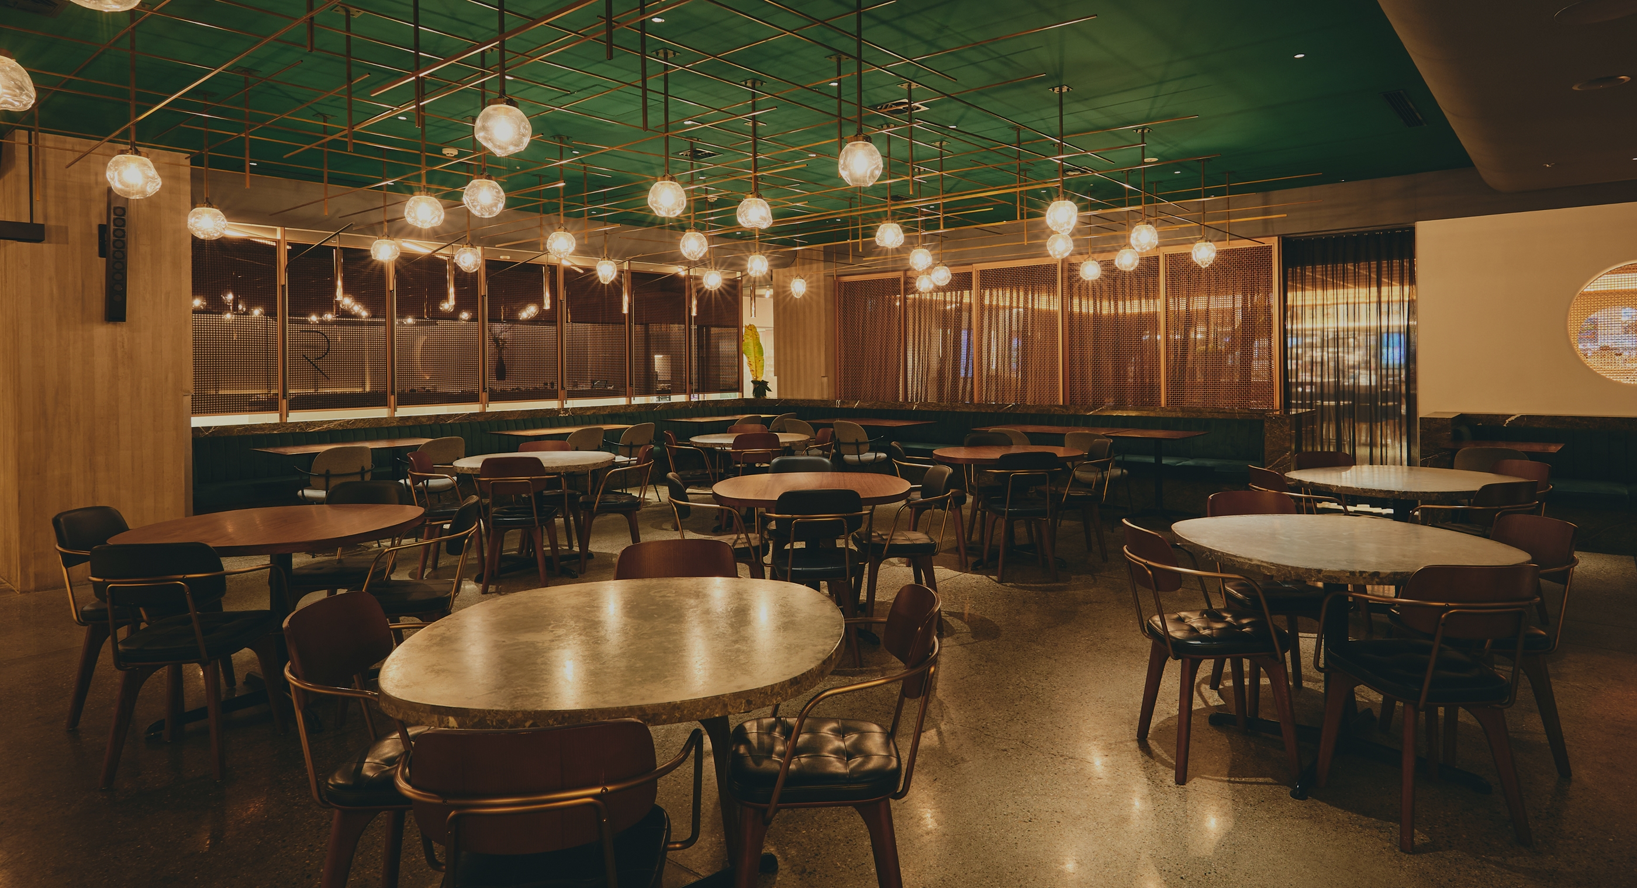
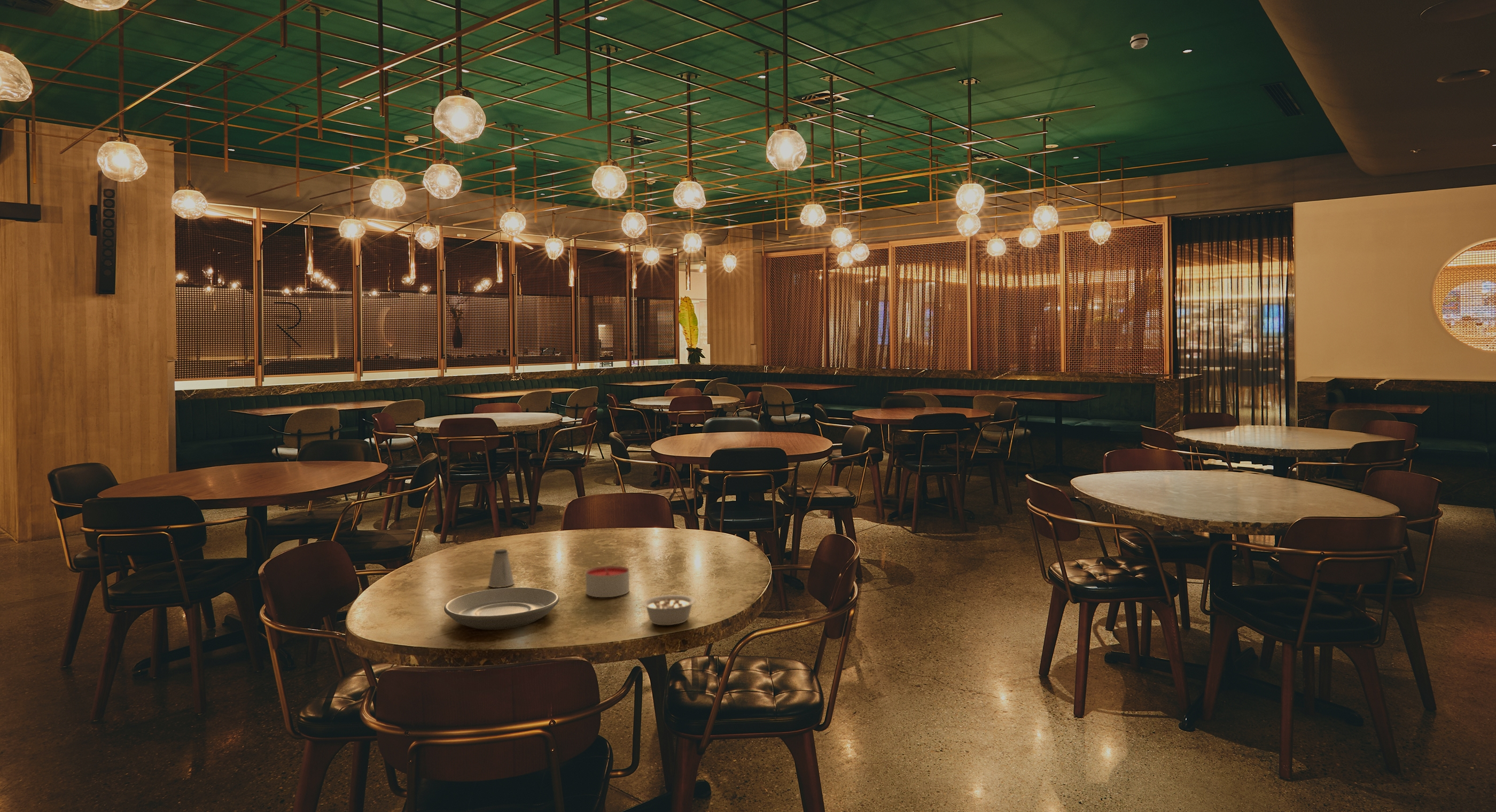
+ smoke detector [1129,33,1149,50]
+ plate [443,587,560,630]
+ saltshaker [488,549,515,588]
+ legume [642,594,707,626]
+ candle [585,565,630,598]
